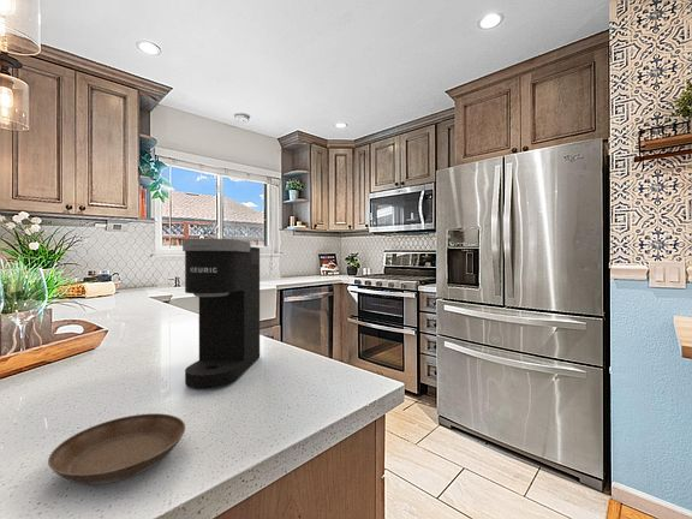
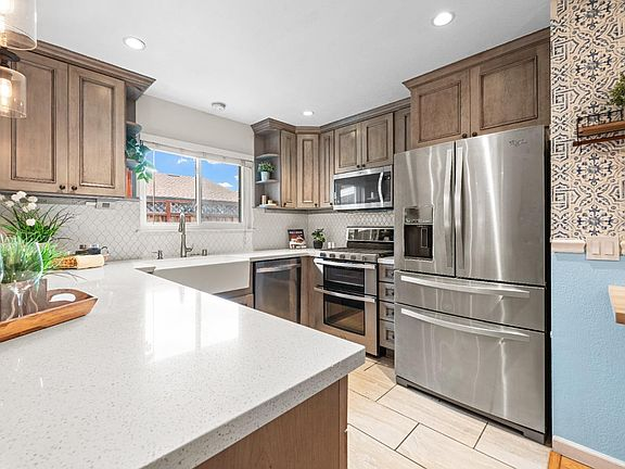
- coffee maker [181,237,261,390]
- saucer [47,412,186,485]
